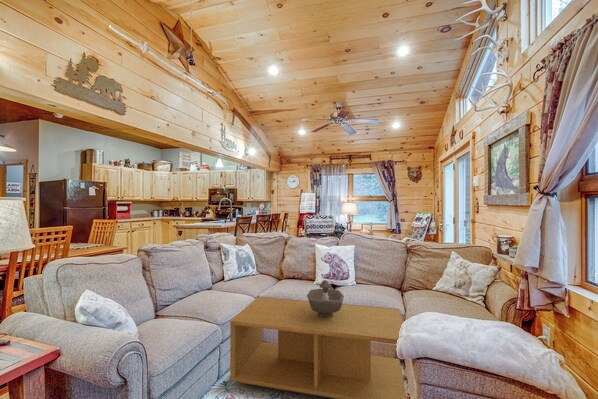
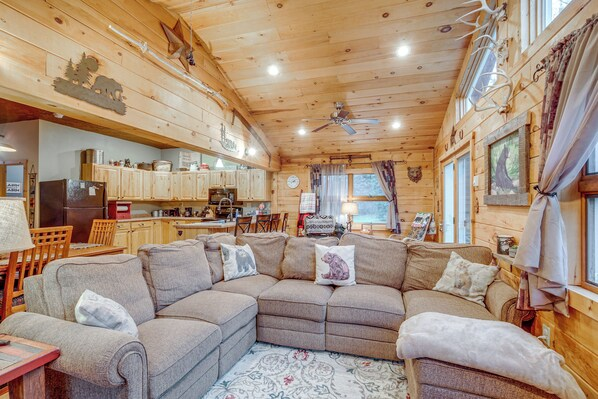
- decorative bowl [306,279,345,318]
- coffee table [229,296,408,399]
